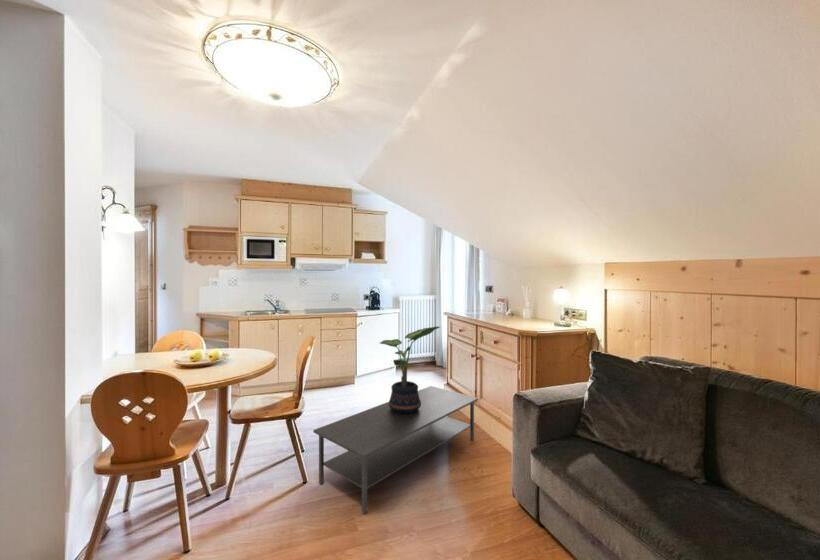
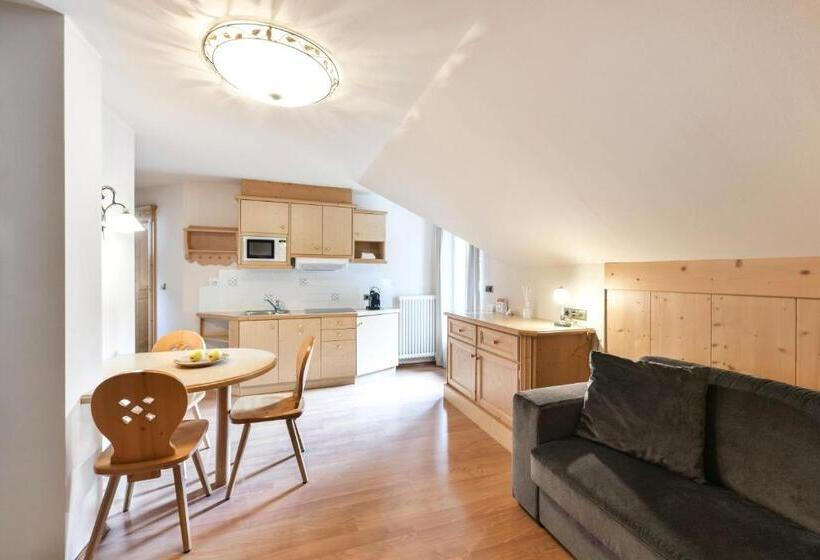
- potted plant [379,325,441,414]
- coffee table [312,385,479,514]
